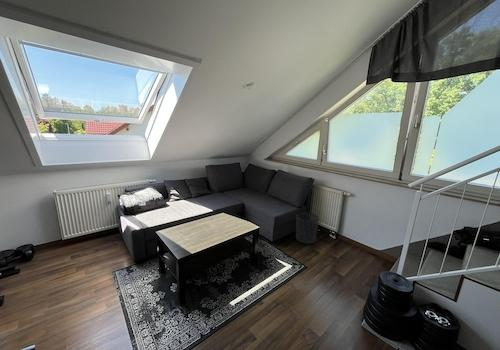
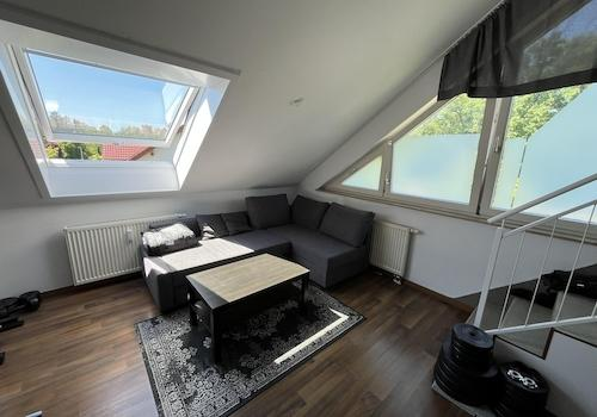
- waste bin [295,211,320,245]
